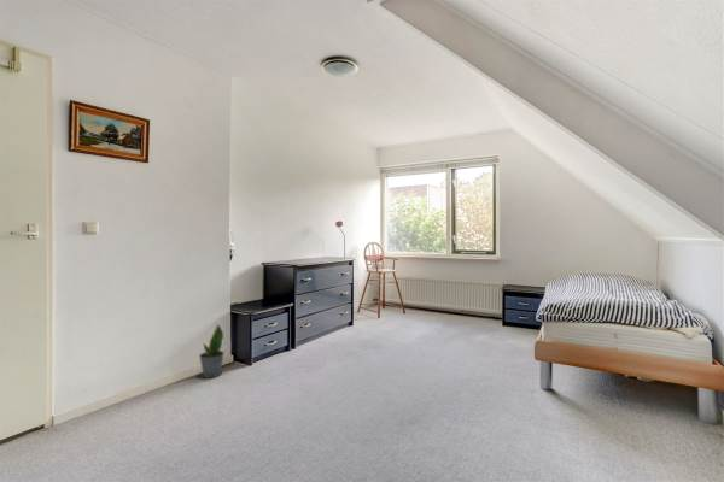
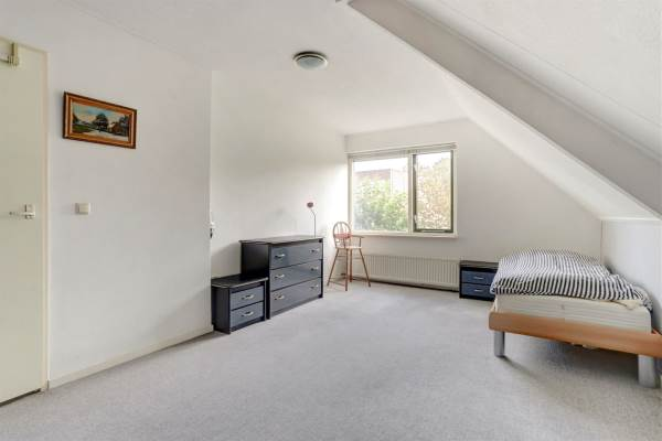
- potted plant [198,323,226,380]
